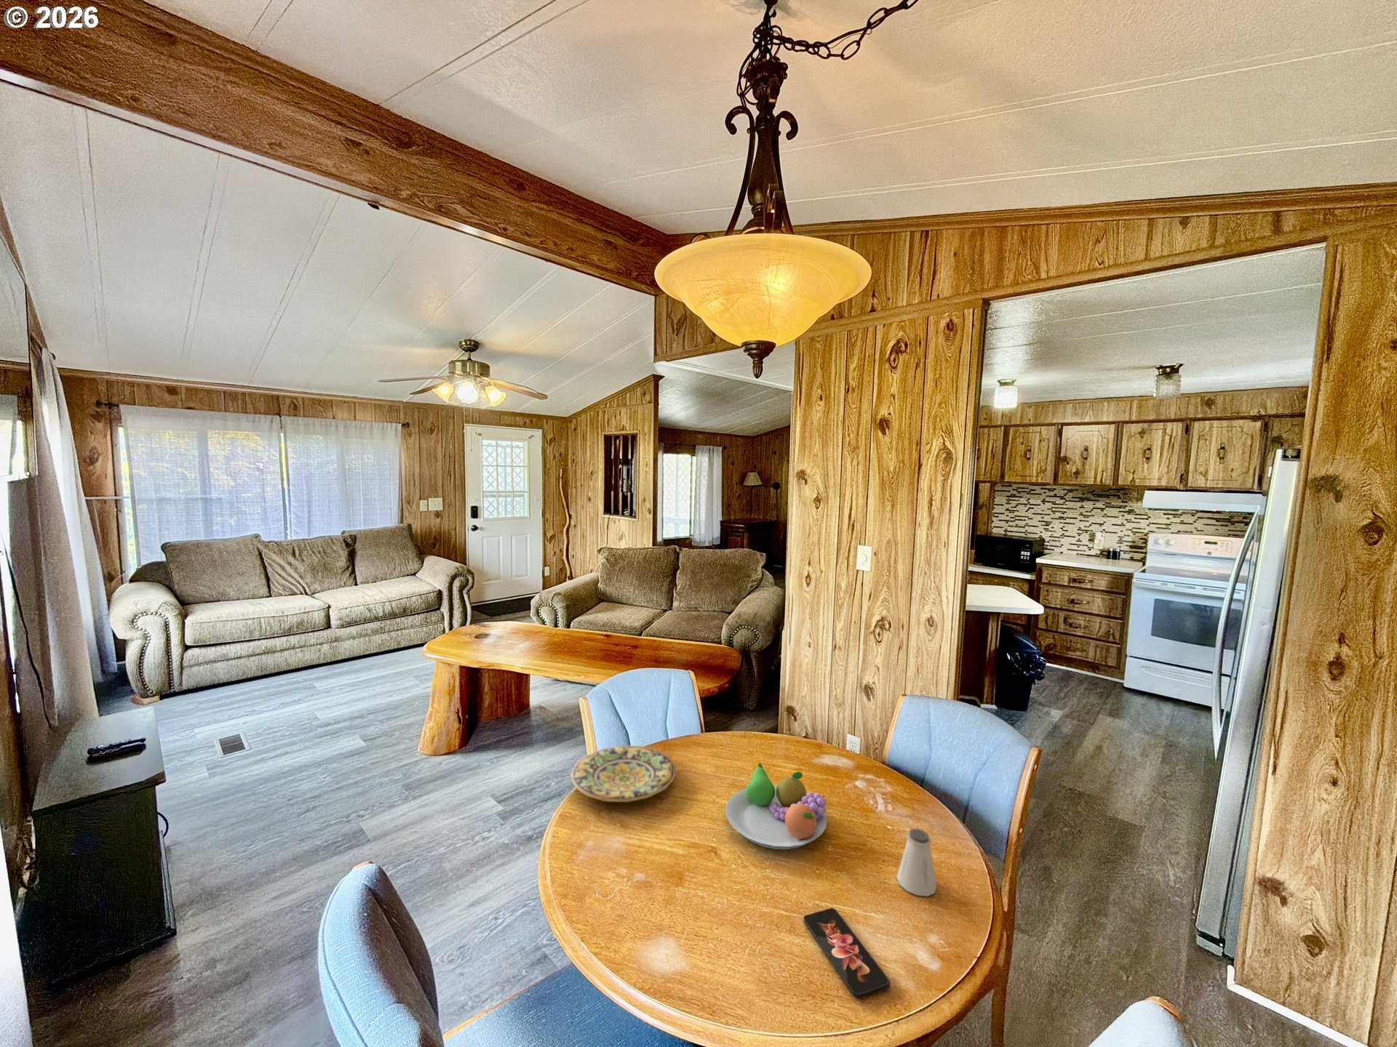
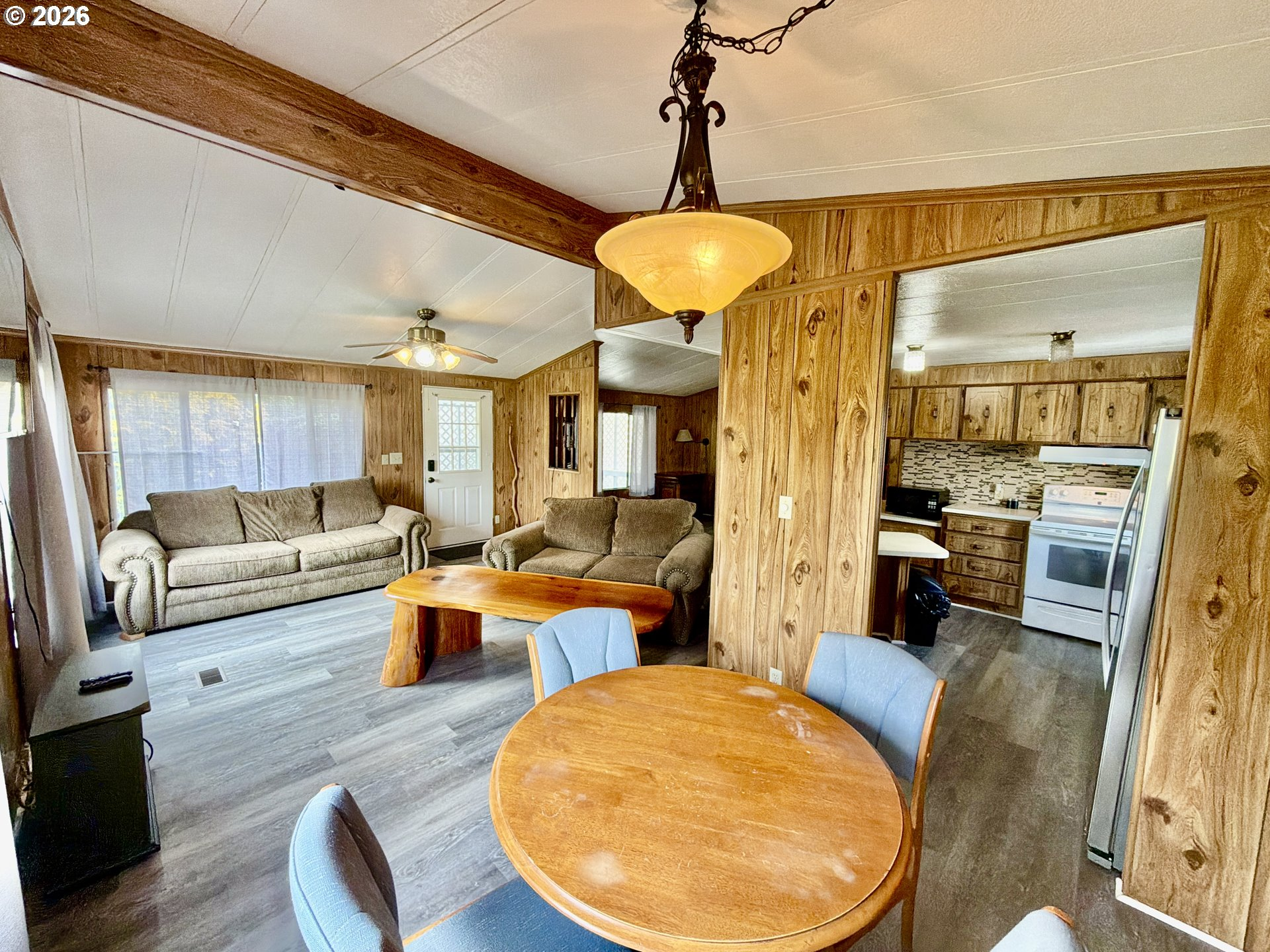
- saltshaker [895,827,937,897]
- plate [570,745,676,803]
- fruit bowl [725,763,827,850]
- smartphone [803,907,891,999]
